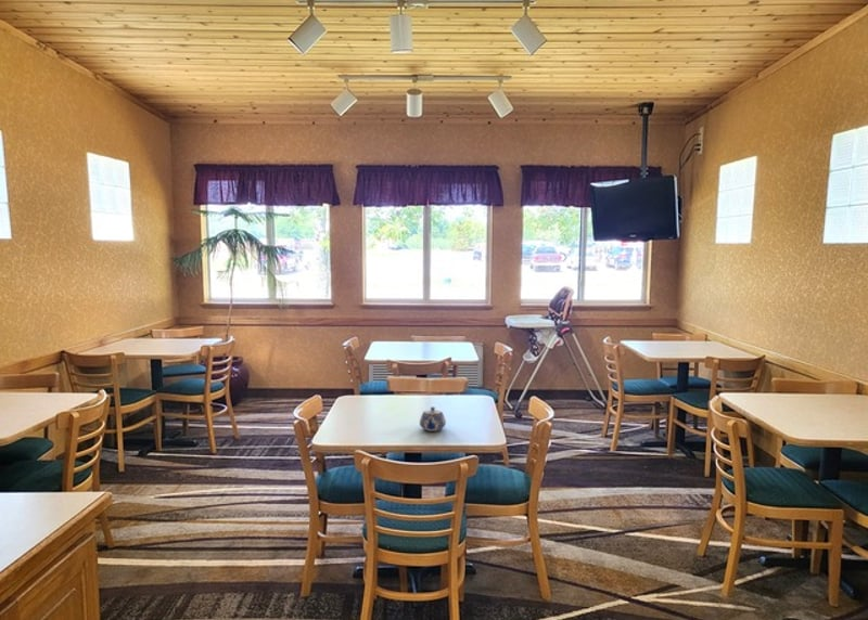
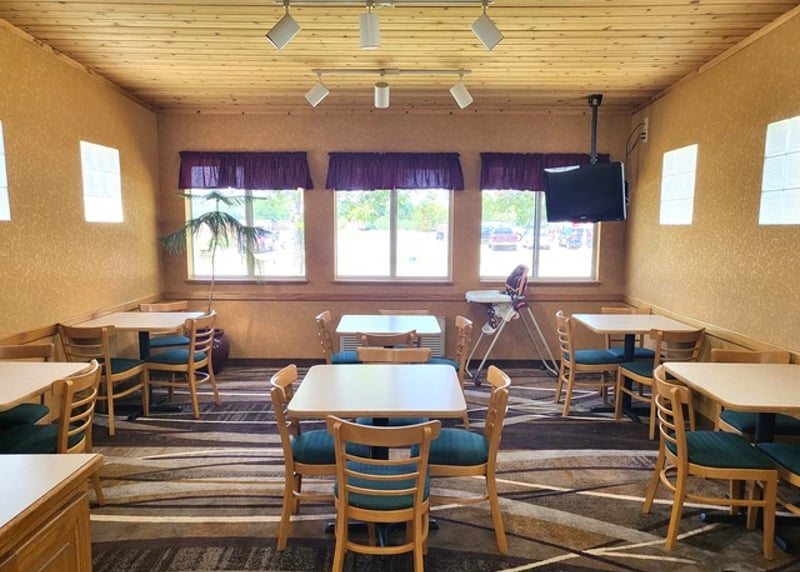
- teapot [419,406,447,432]
